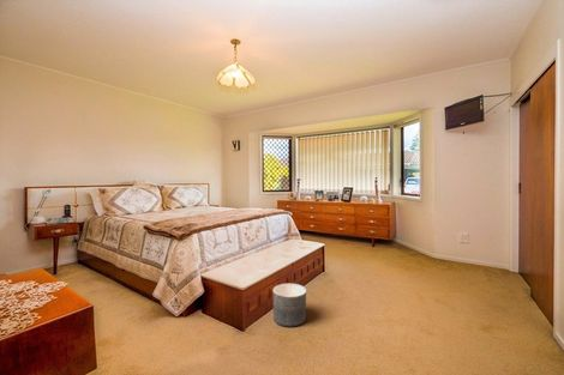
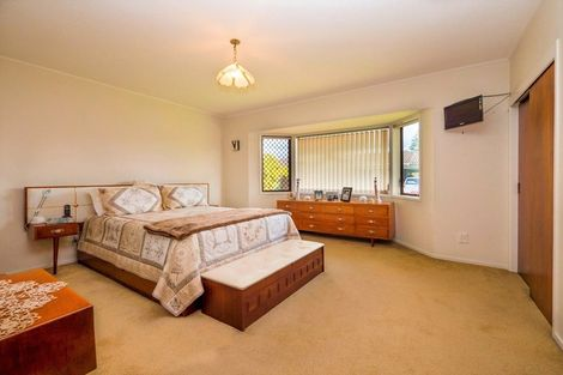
- planter [272,283,307,328]
